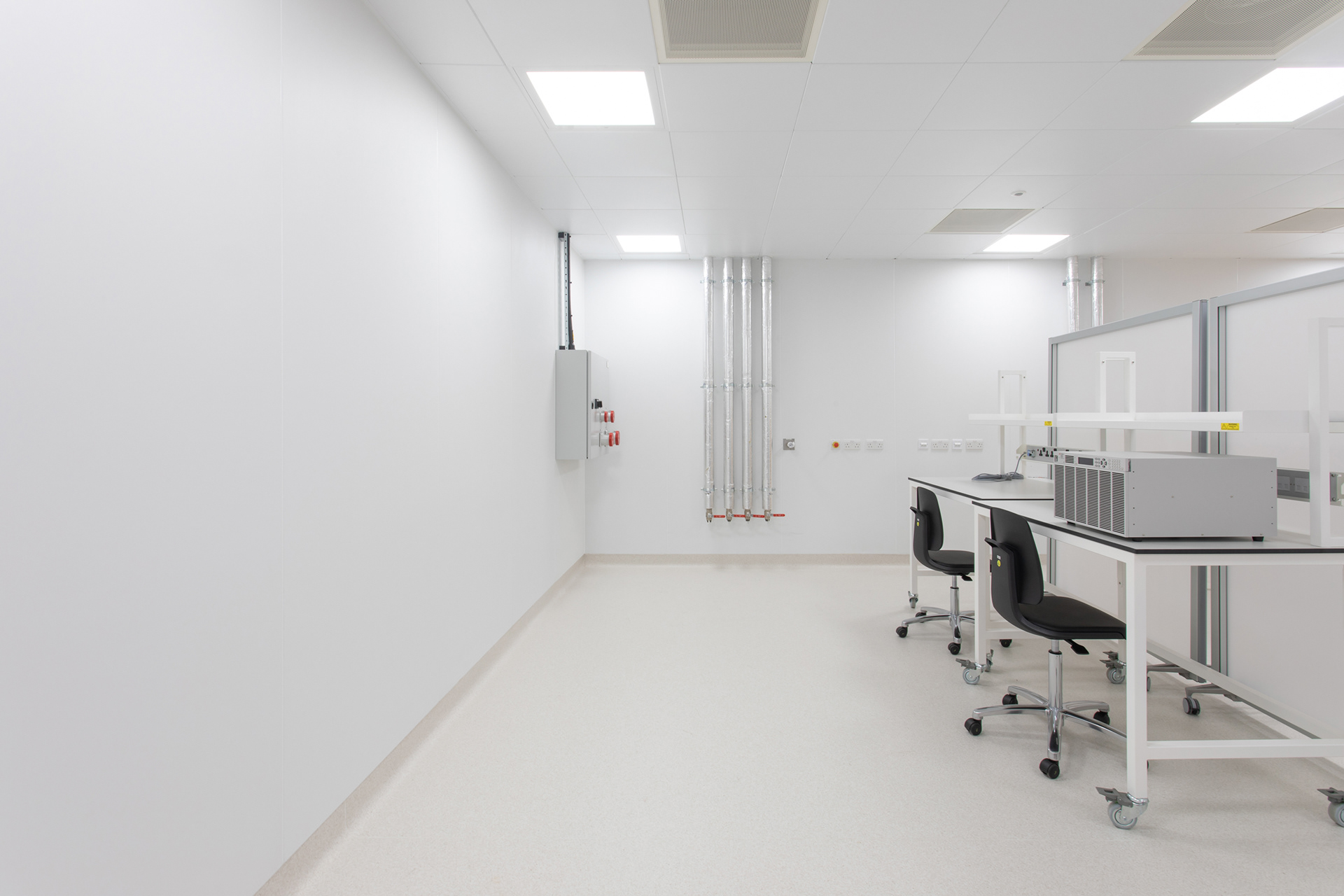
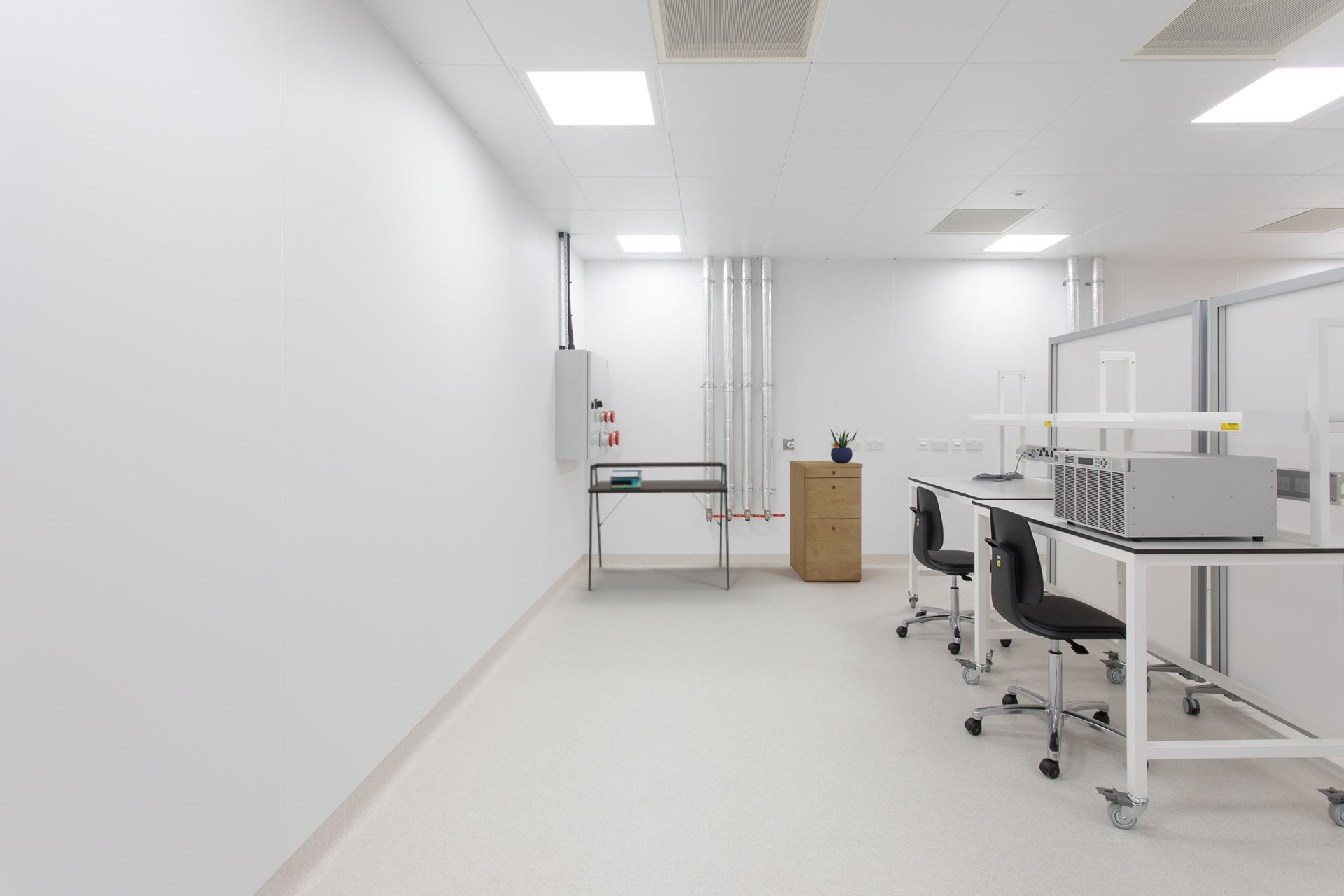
+ desk [587,461,730,591]
+ filing cabinet [789,460,863,582]
+ potted plant [830,428,858,463]
+ binder [610,469,643,489]
